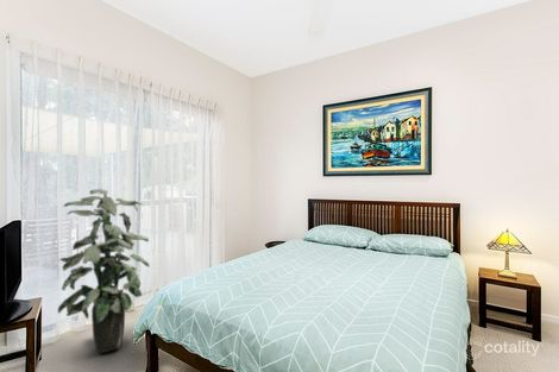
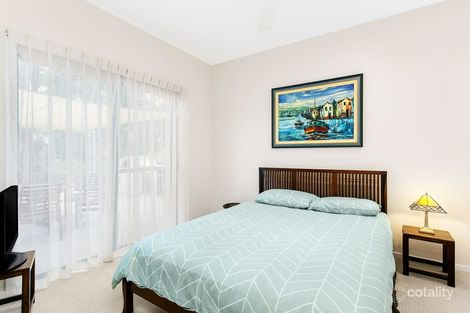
- indoor plant [57,188,151,354]
